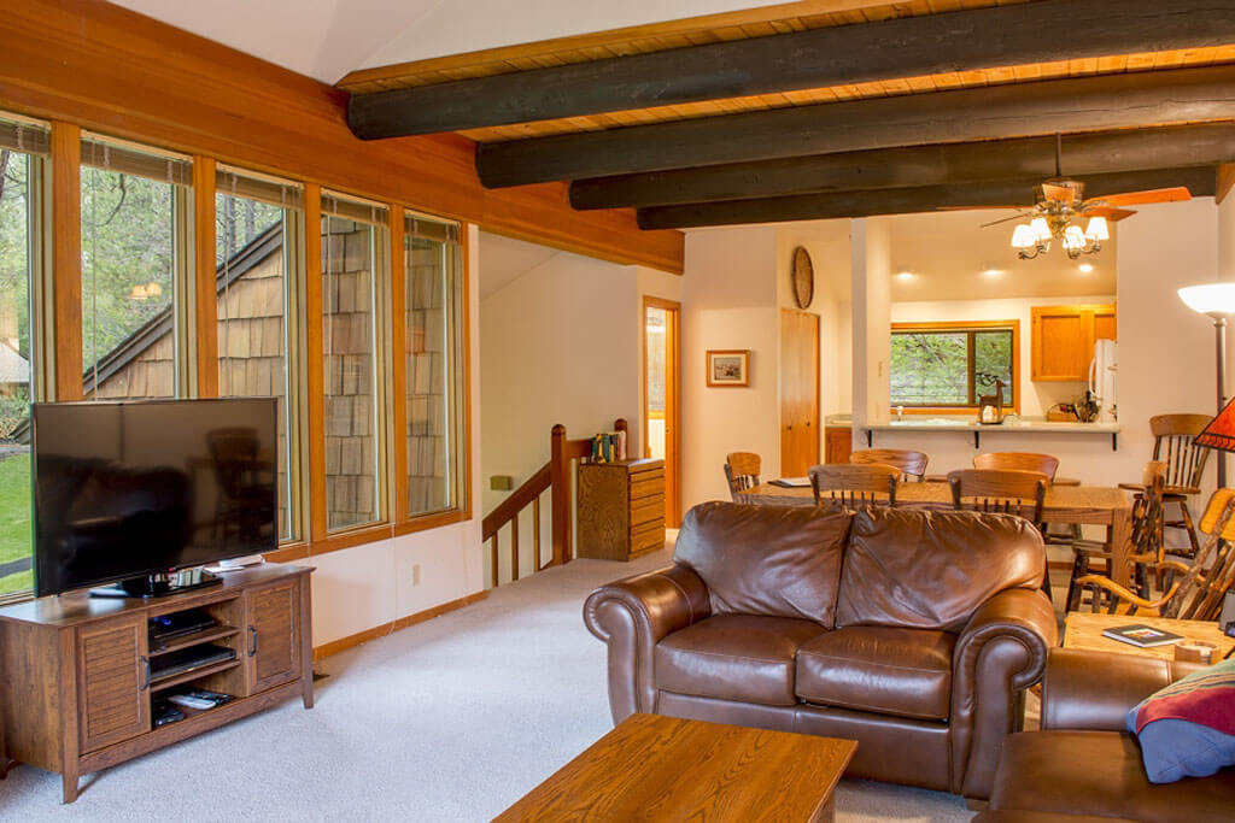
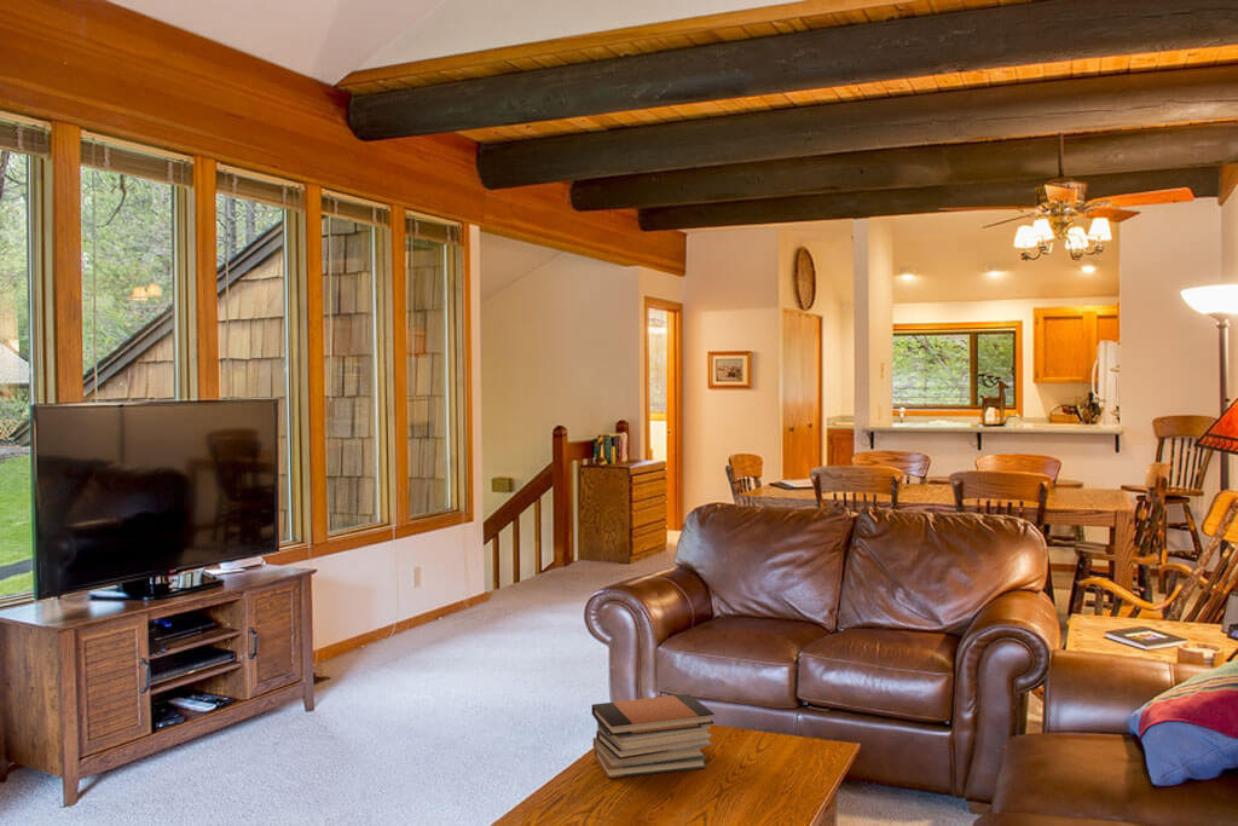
+ book stack [591,693,716,779]
